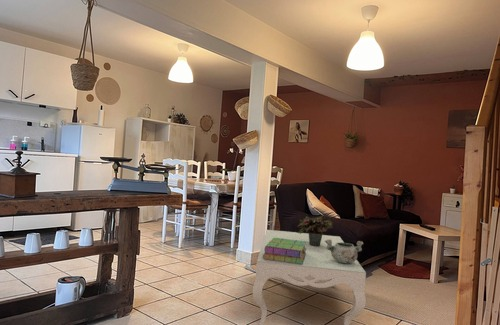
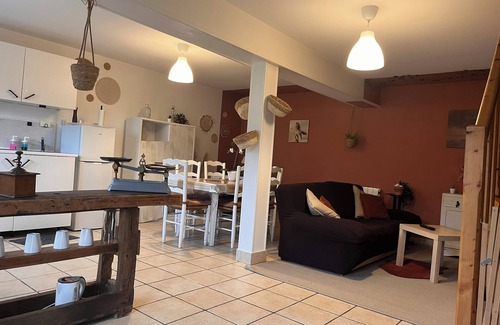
- coffee table [252,229,367,325]
- decorative bowl [325,239,365,263]
- stack of books [263,238,307,265]
- potted plant [297,215,333,247]
